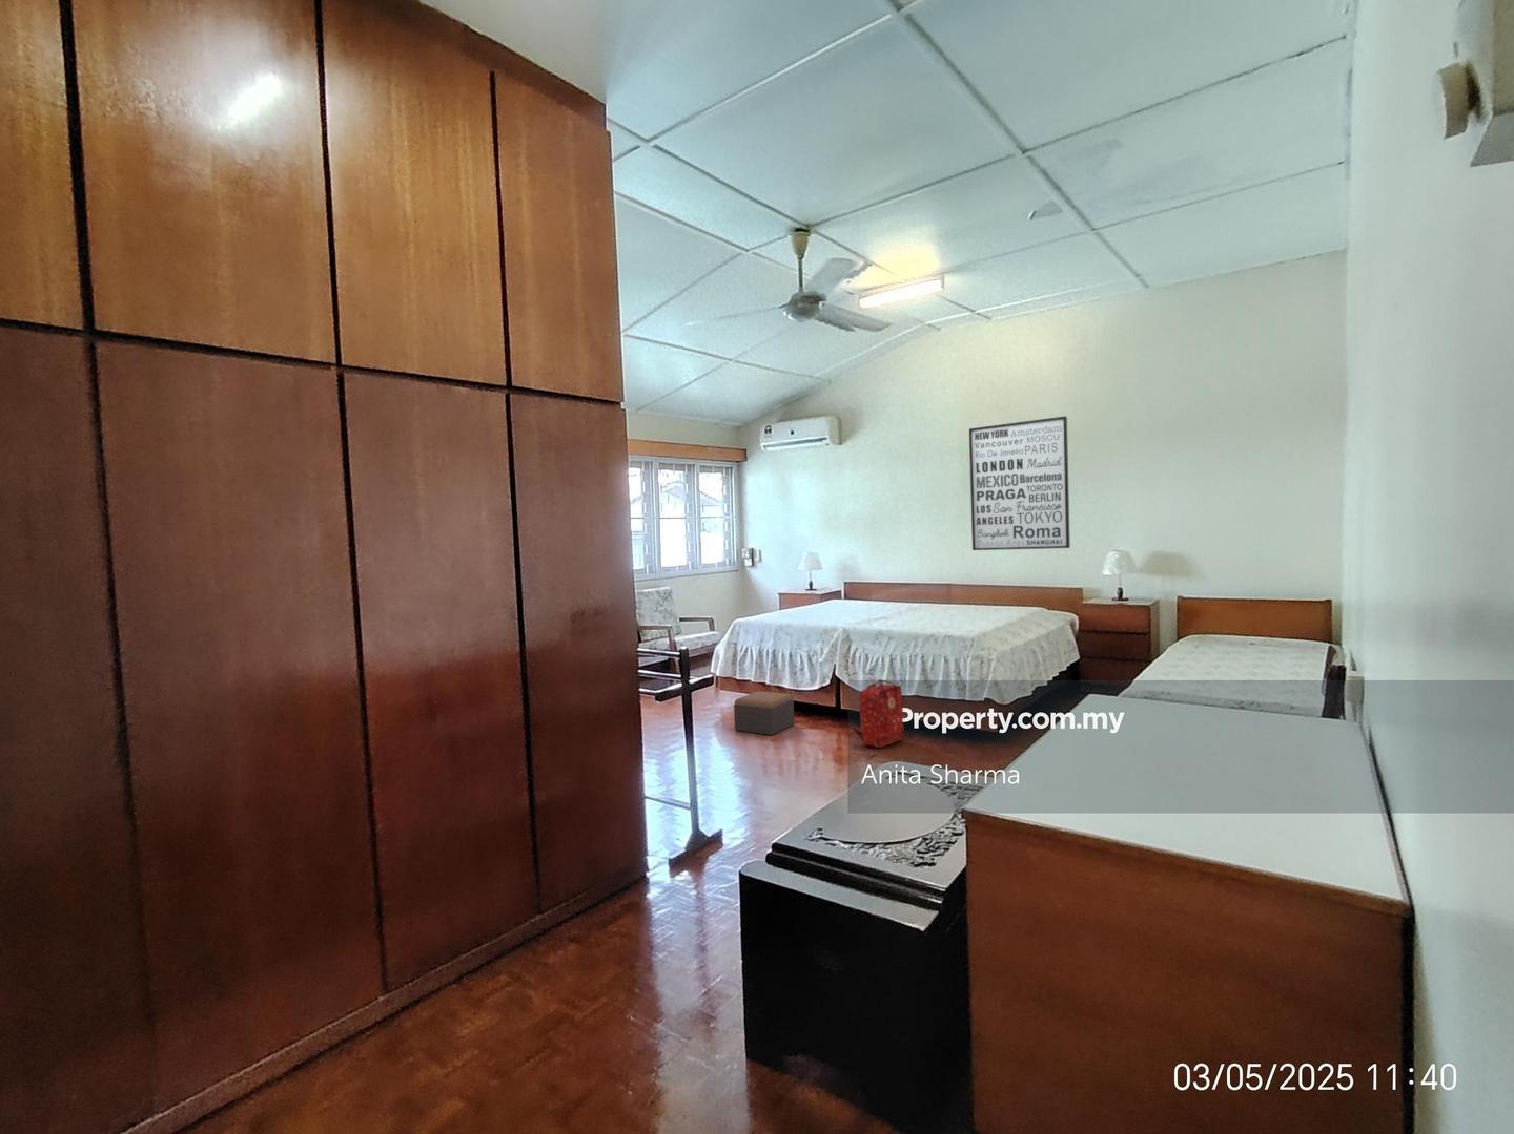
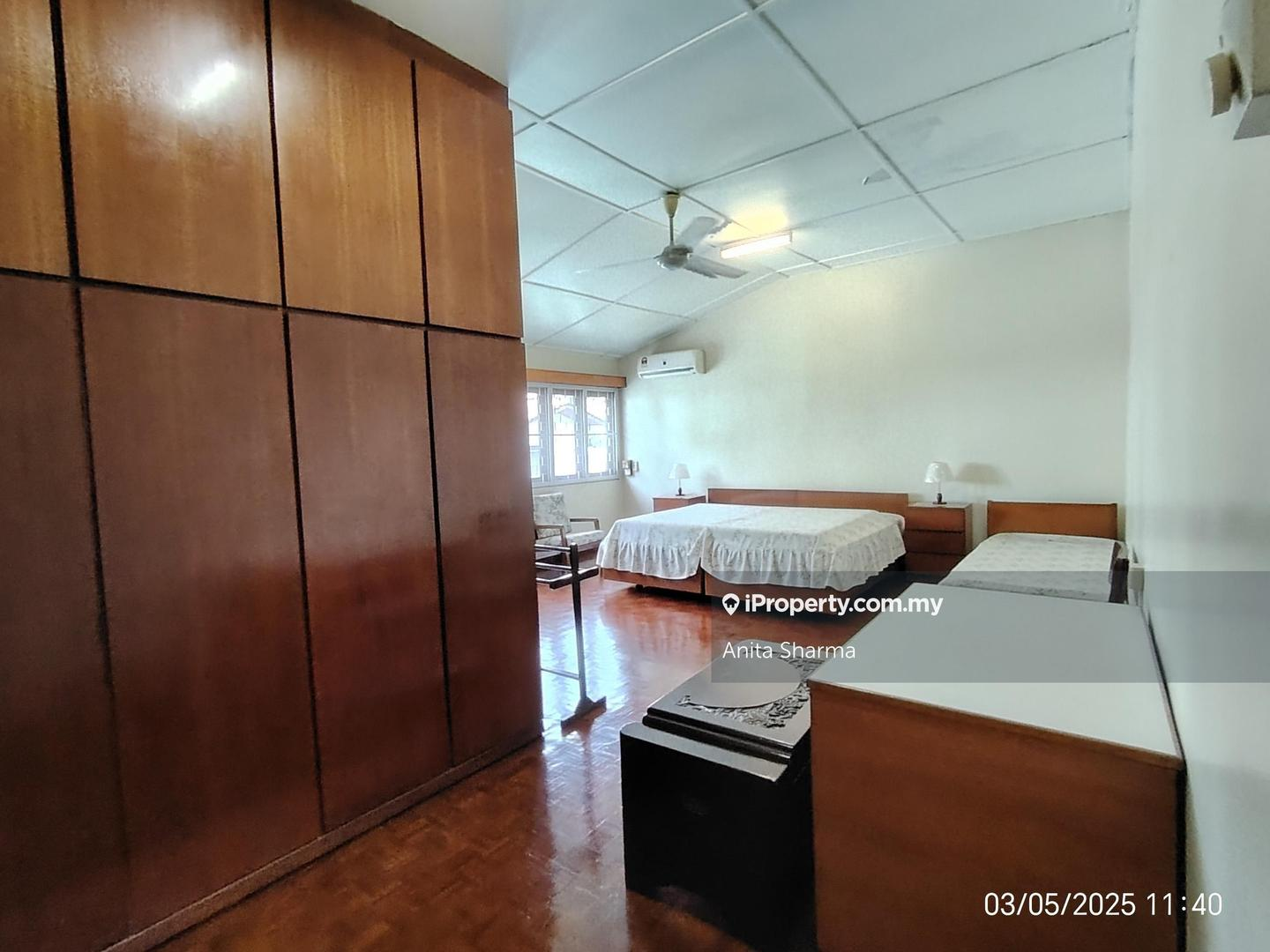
- footstool [733,690,795,736]
- backpack [850,678,905,748]
- wall art [968,415,1072,552]
